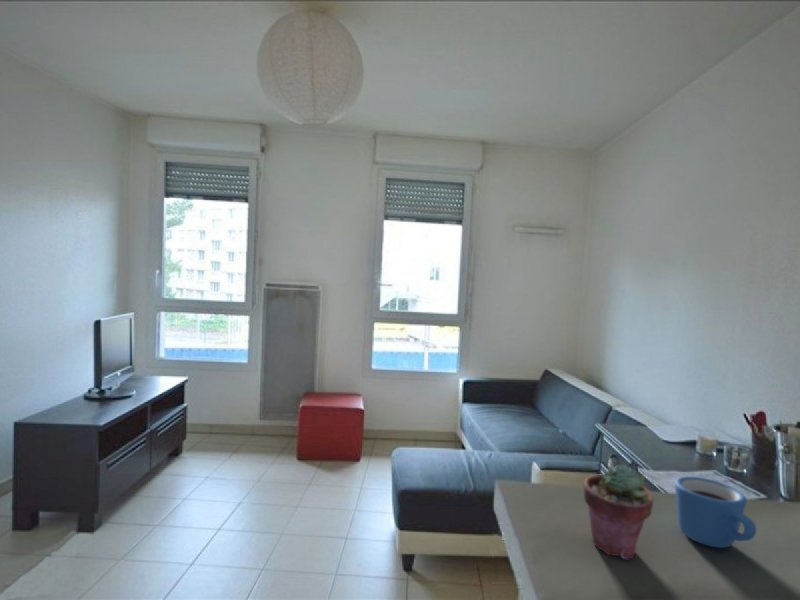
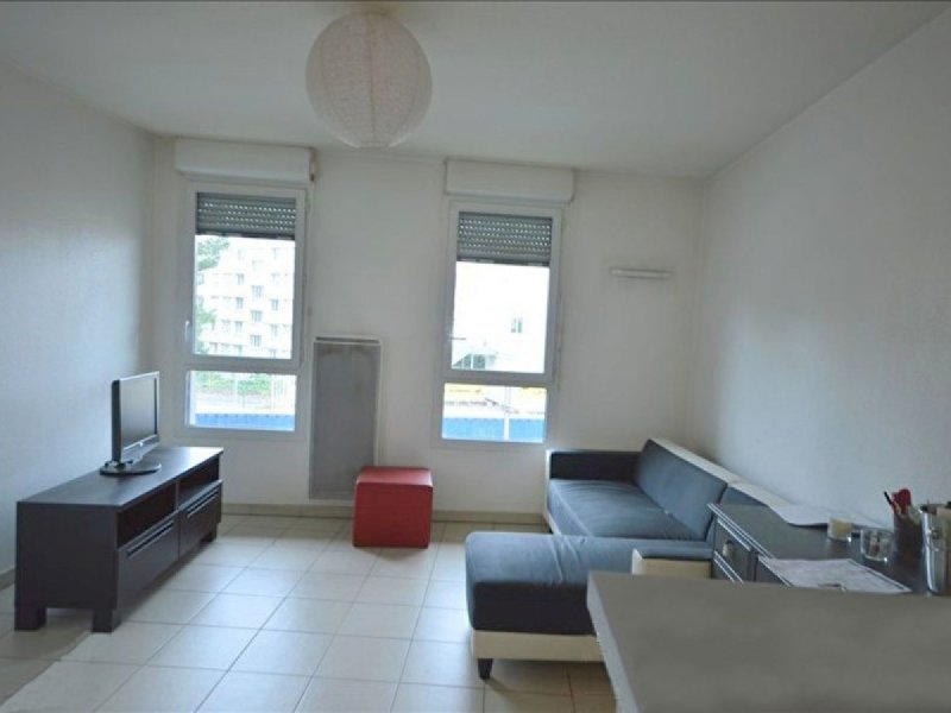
- mug [674,476,757,549]
- potted succulent [583,463,655,561]
